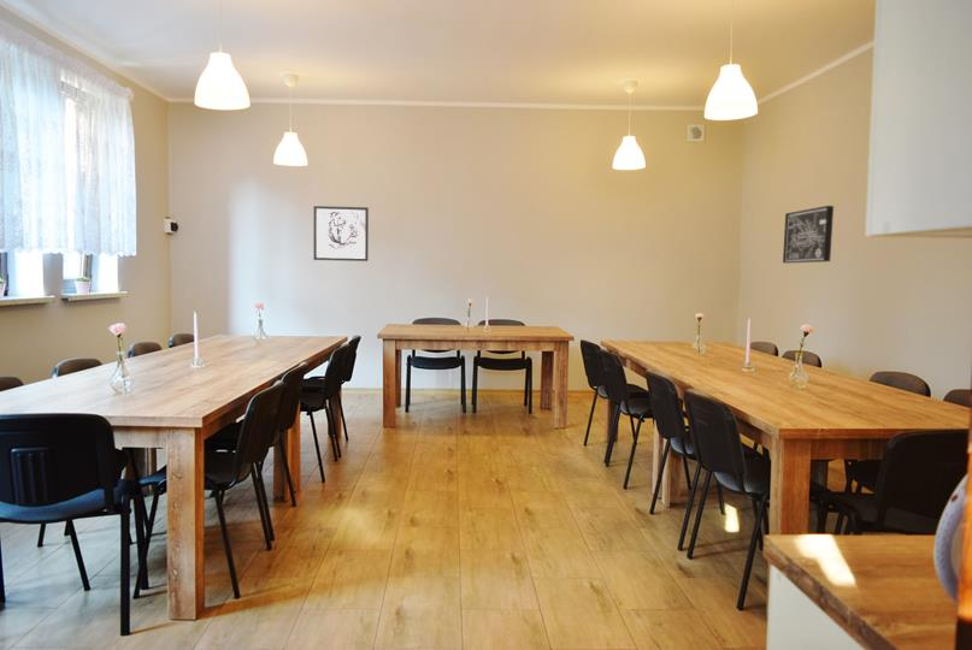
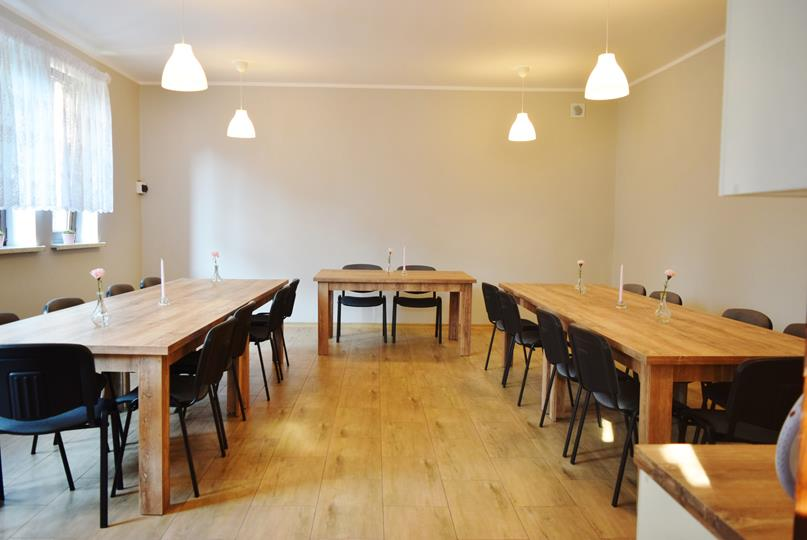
- wall art [313,205,370,262]
- wall art [782,205,835,265]
